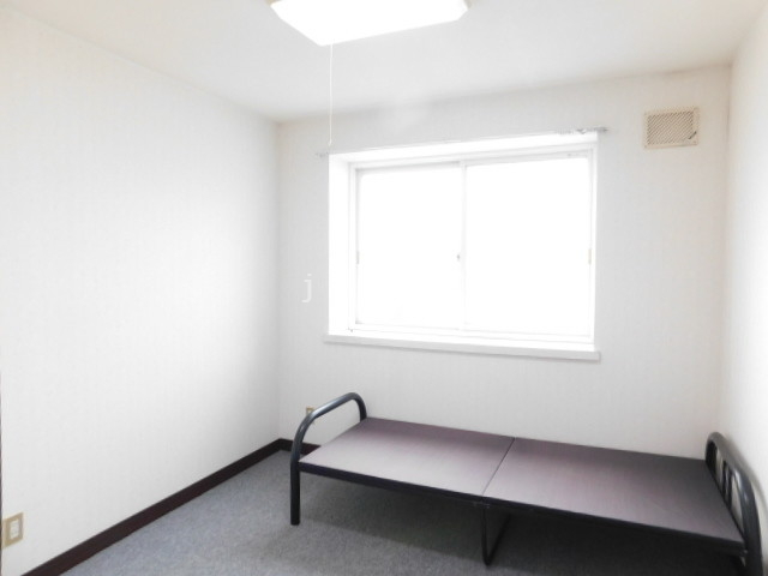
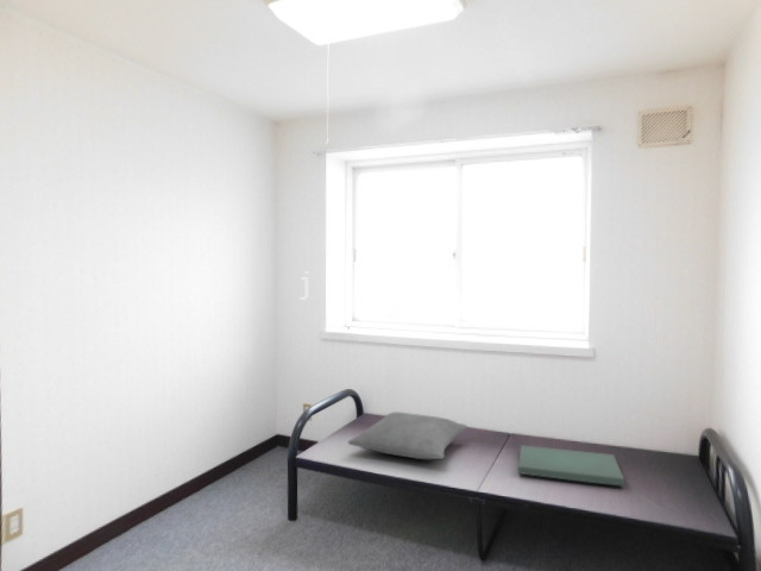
+ cushion [517,444,625,488]
+ pillow [346,412,468,460]
